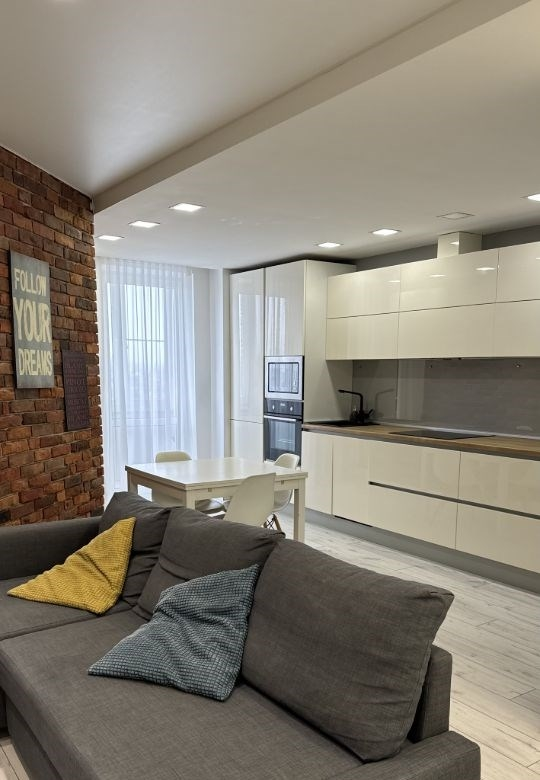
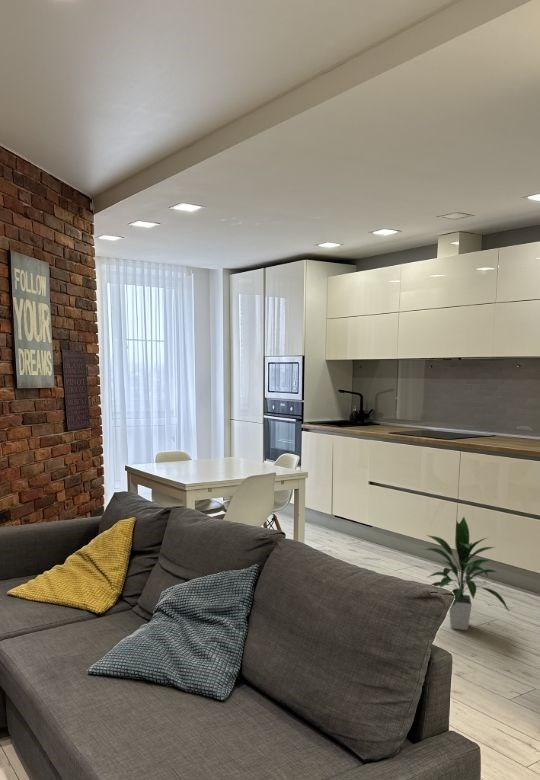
+ indoor plant [422,516,510,631]
